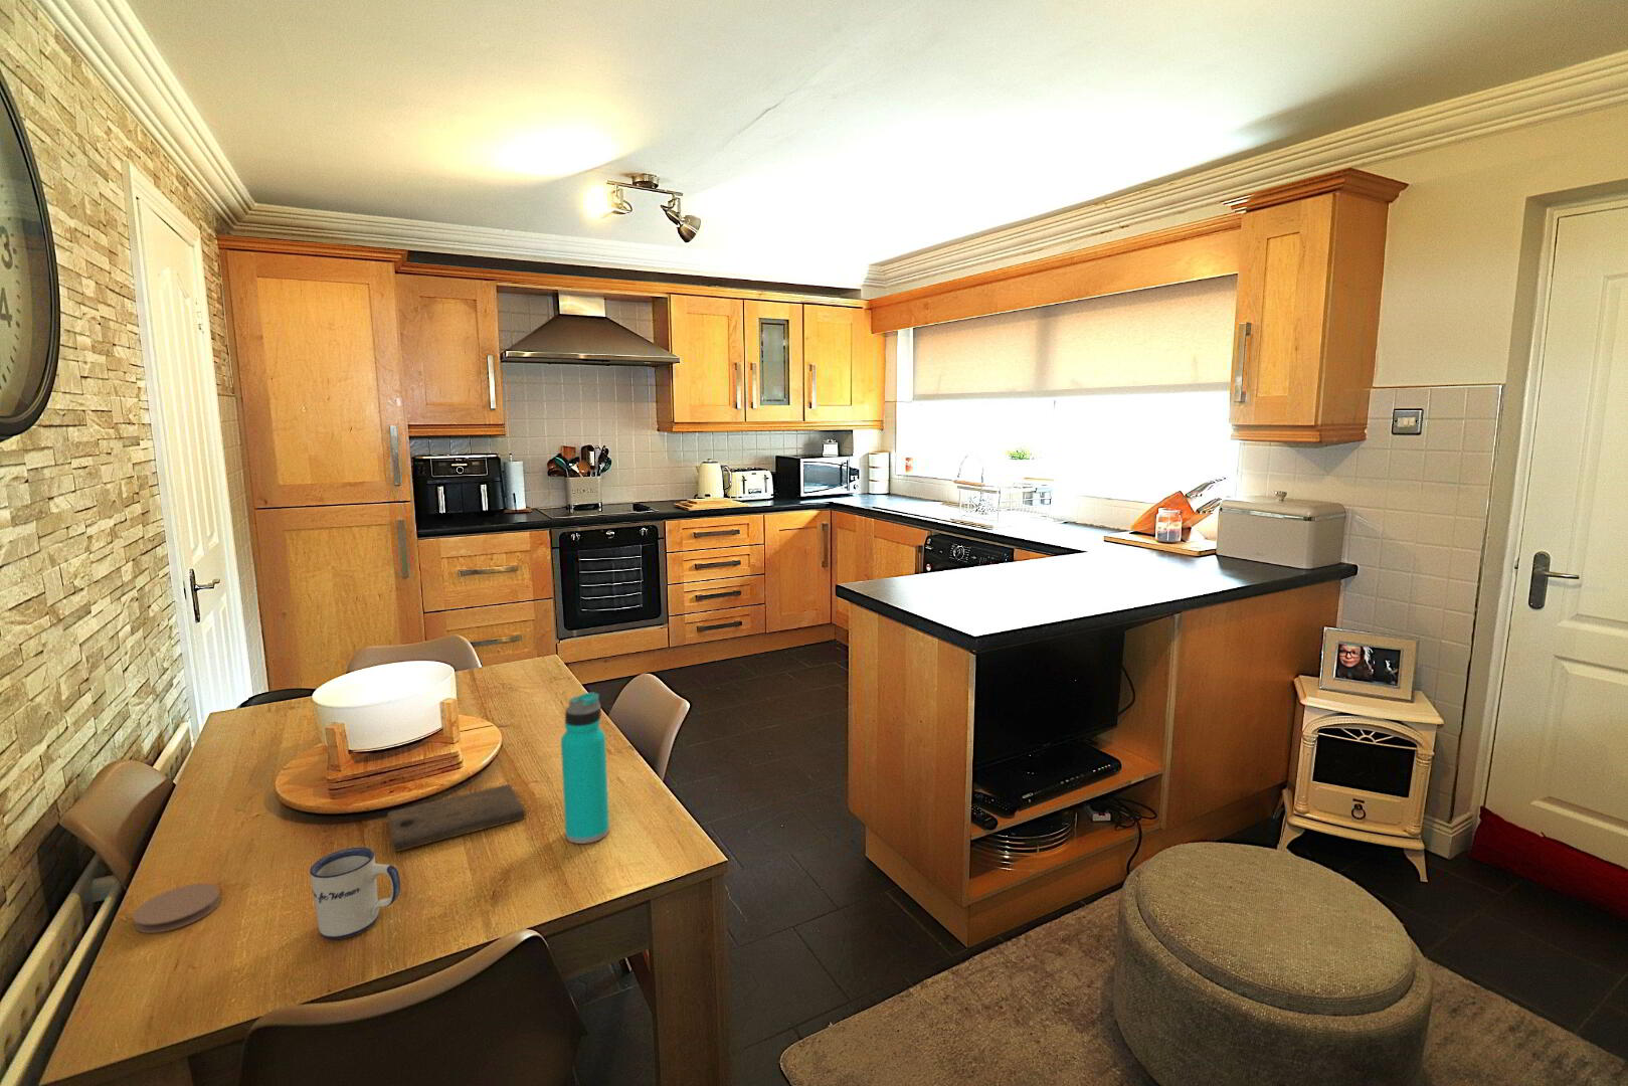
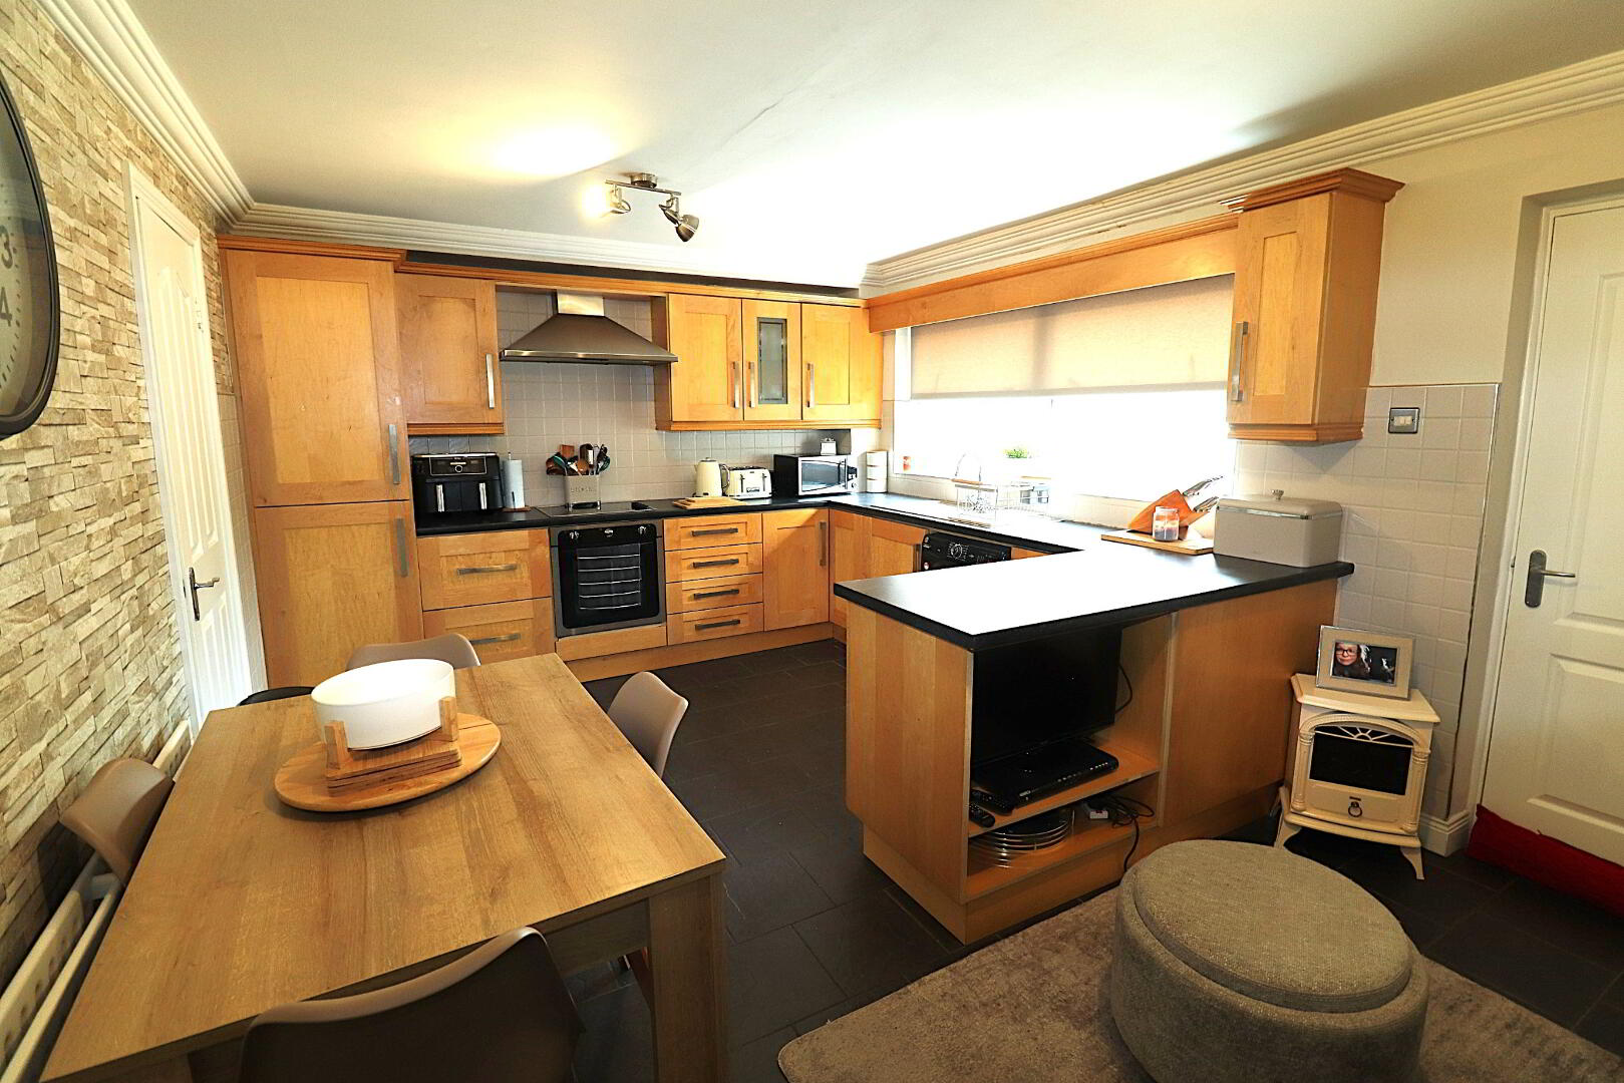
- water bottle [560,691,611,845]
- cutting board [387,783,527,853]
- coaster [132,882,221,934]
- mug [309,847,401,941]
